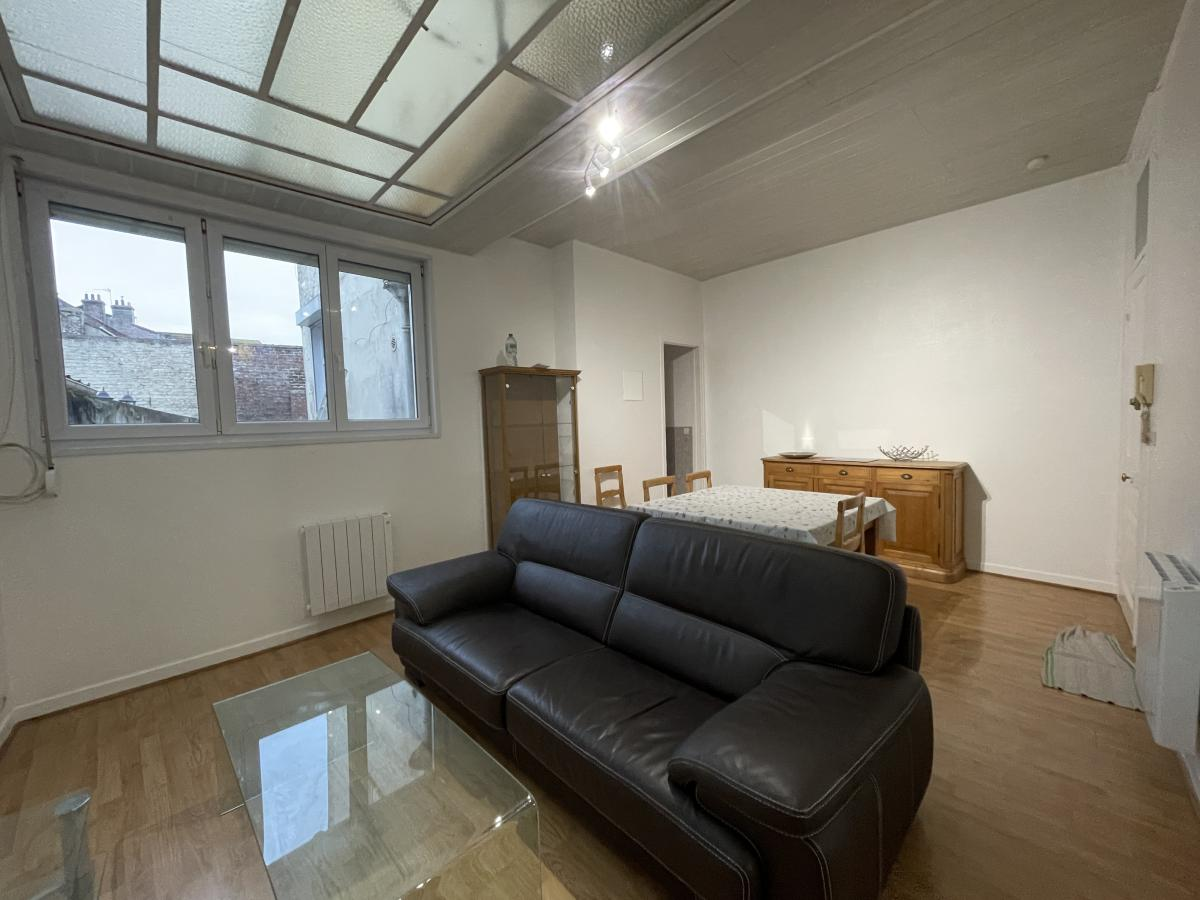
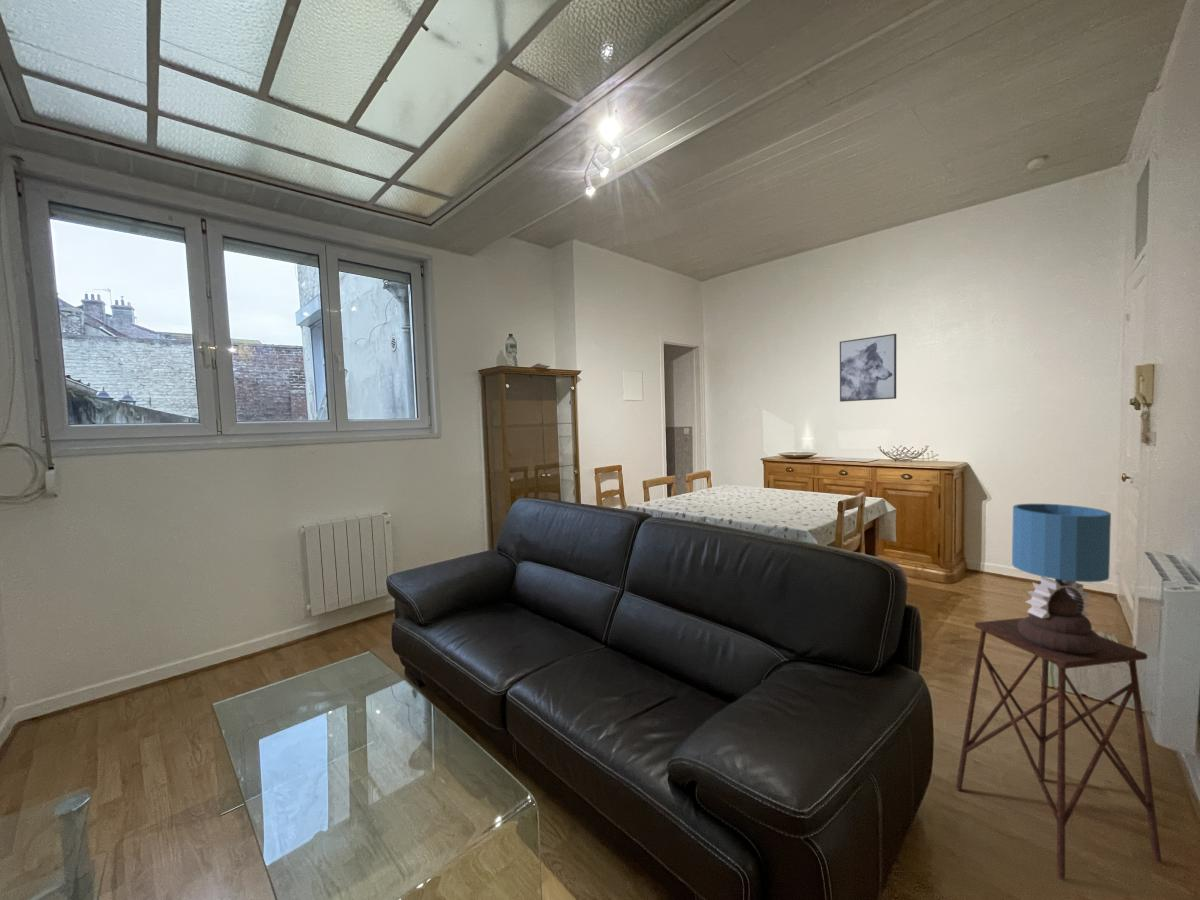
+ wall art [839,333,897,403]
+ table lamp [1011,503,1112,654]
+ side table [955,617,1162,881]
